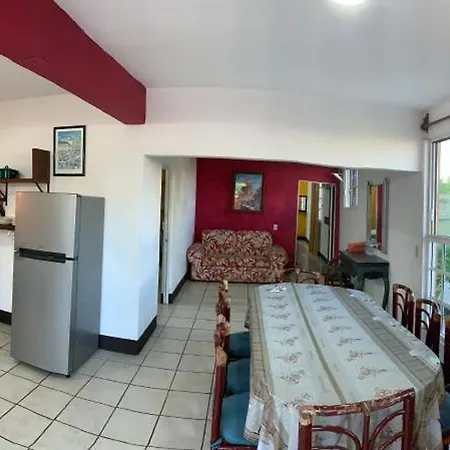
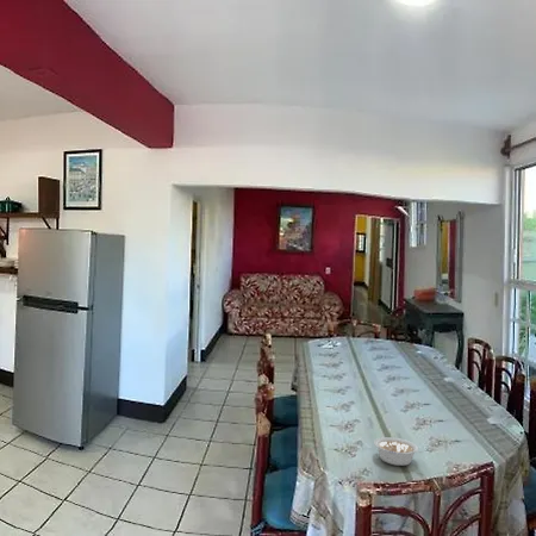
+ legume [373,436,424,467]
